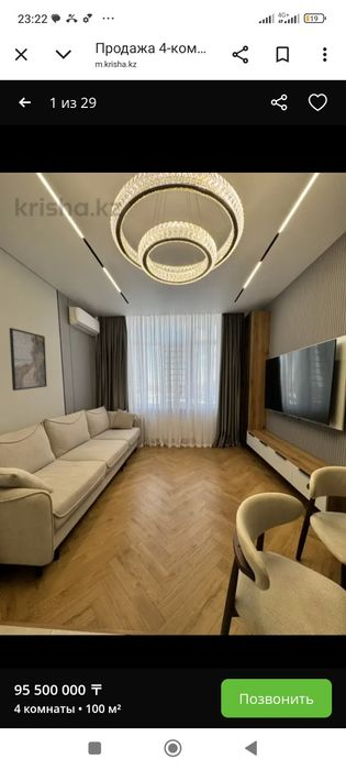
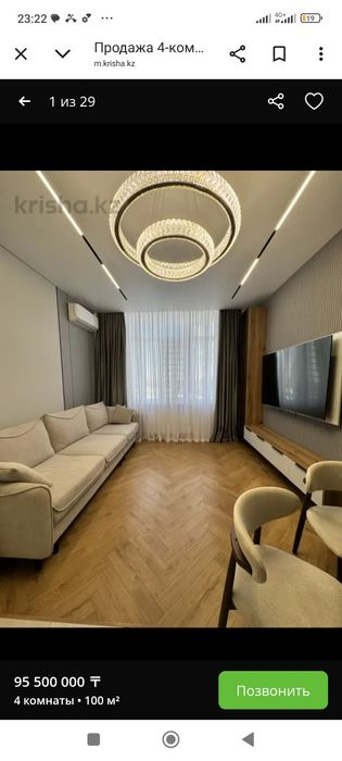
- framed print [9,327,48,392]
